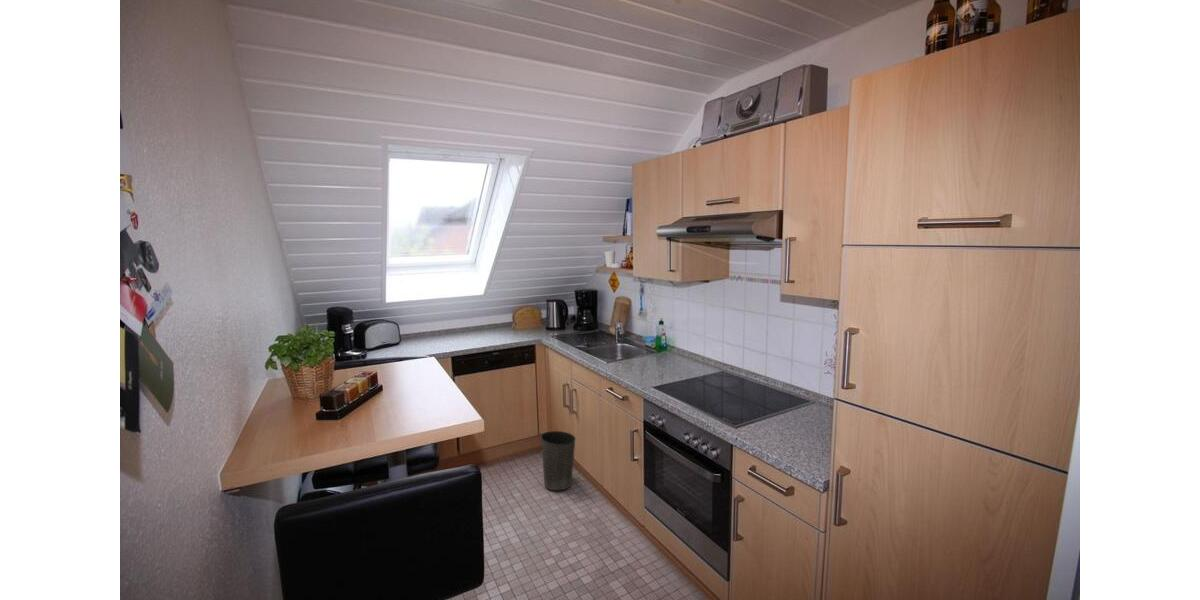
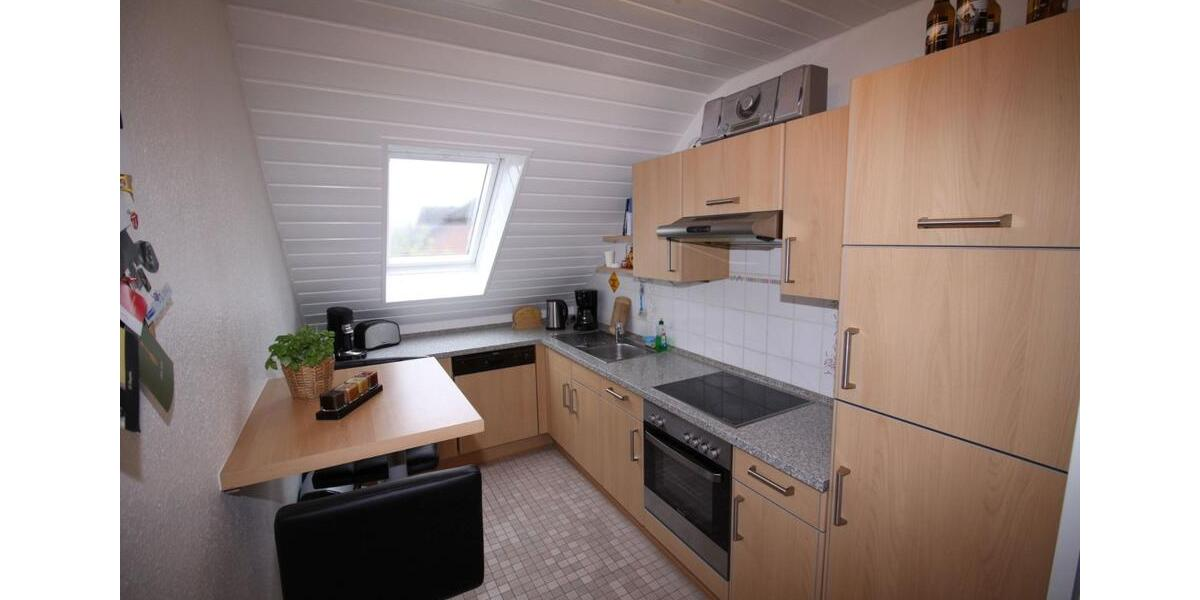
- waste basket [540,430,577,491]
